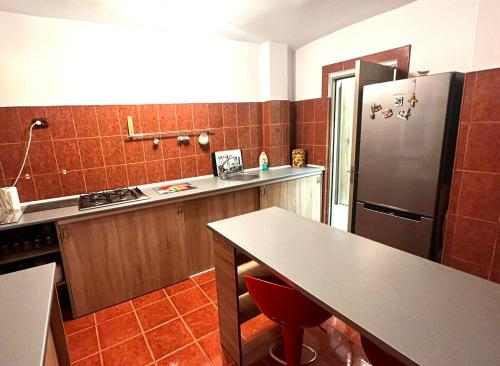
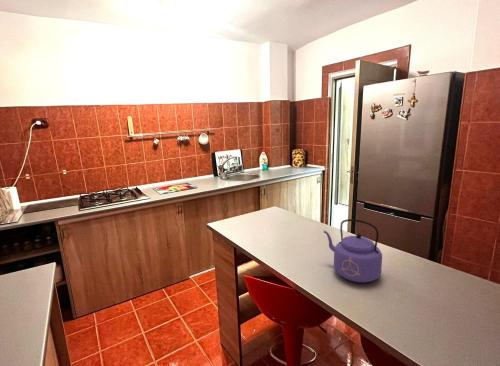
+ kettle [323,218,383,284]
